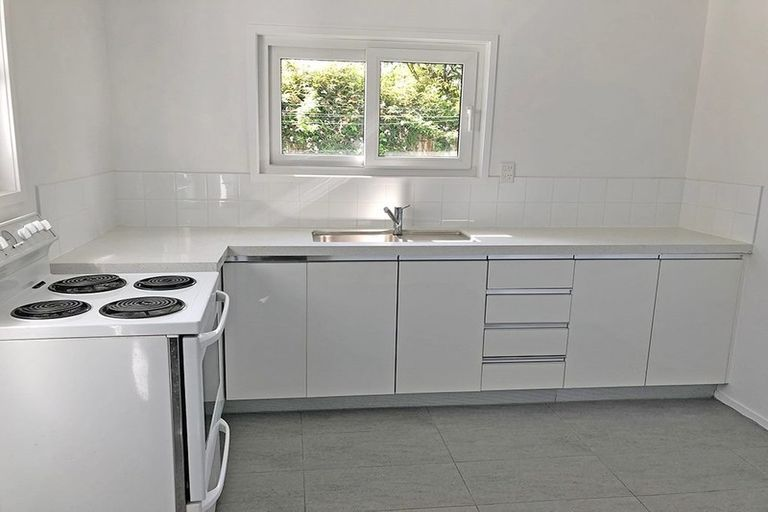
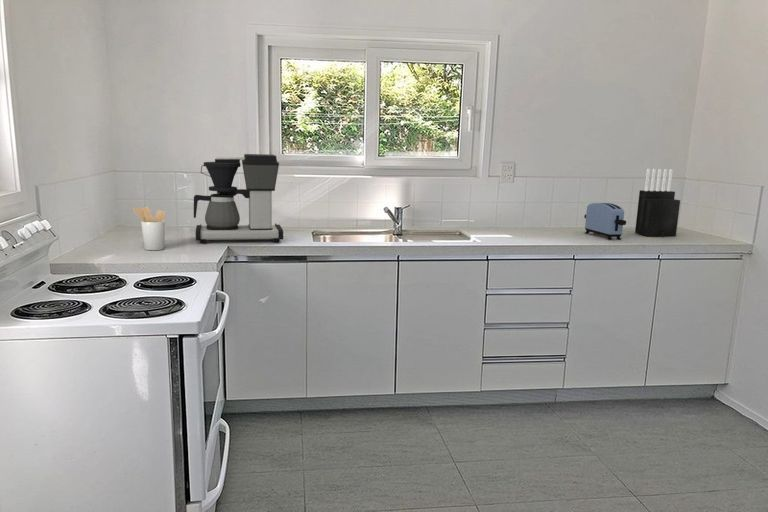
+ utensil holder [132,206,167,251]
+ coffee maker [193,153,284,244]
+ knife block [634,168,681,238]
+ toaster [583,202,627,241]
